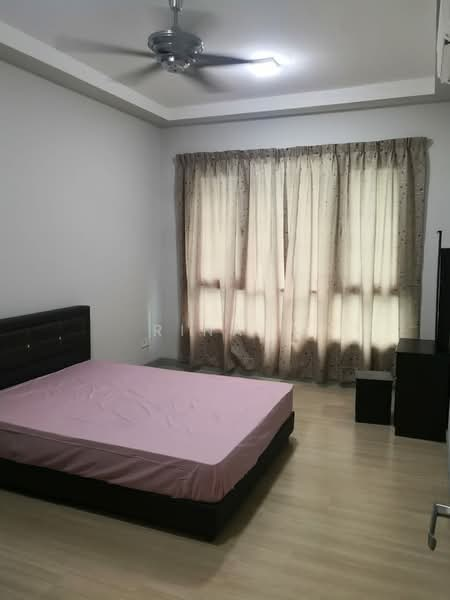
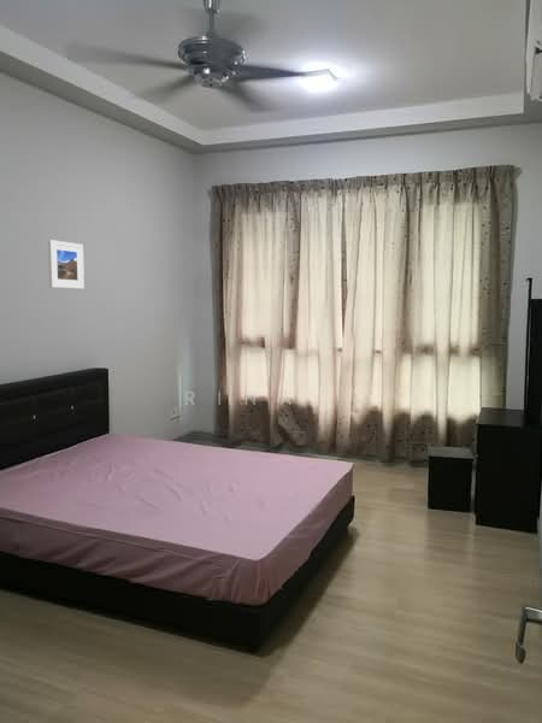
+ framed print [47,239,86,290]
